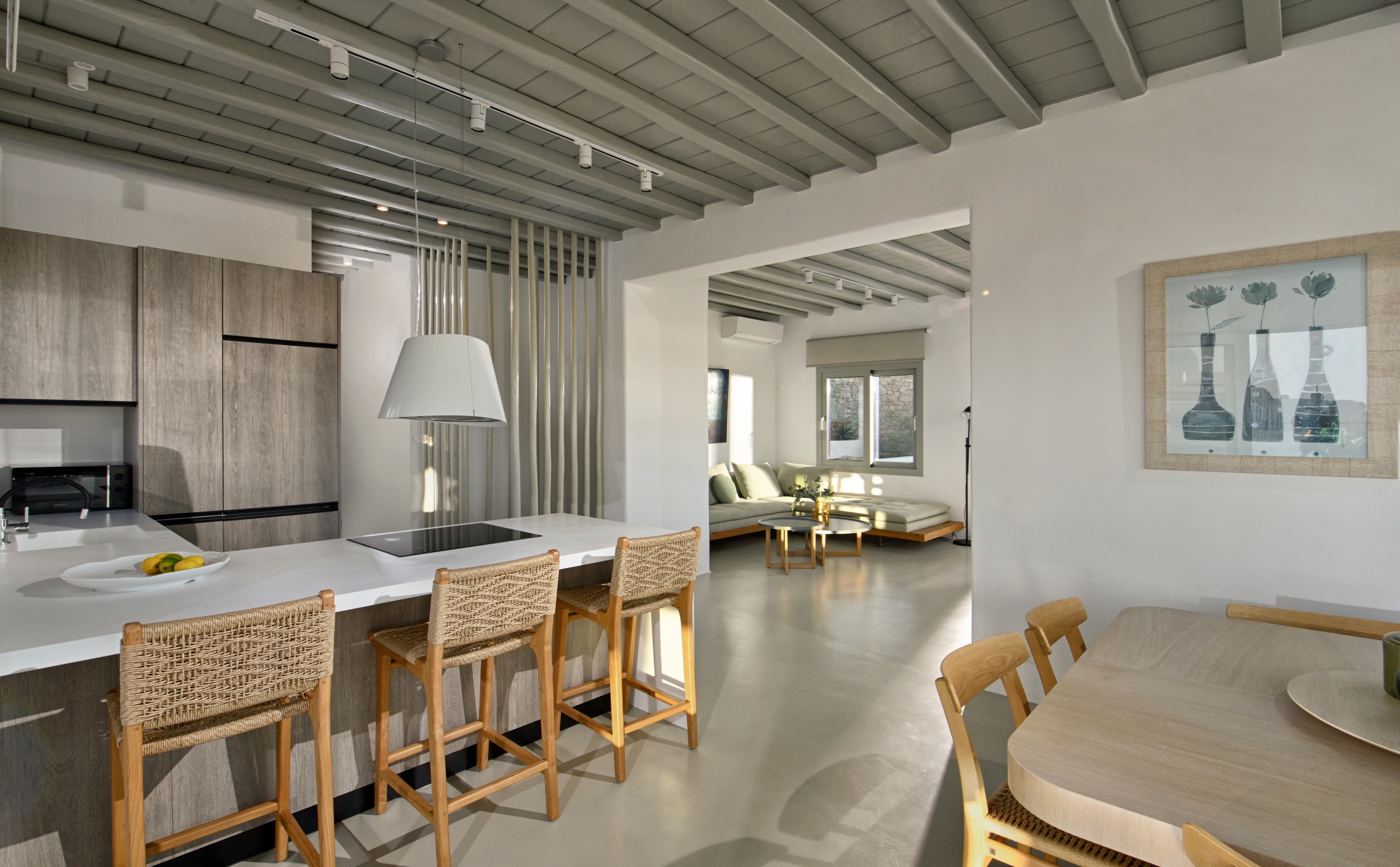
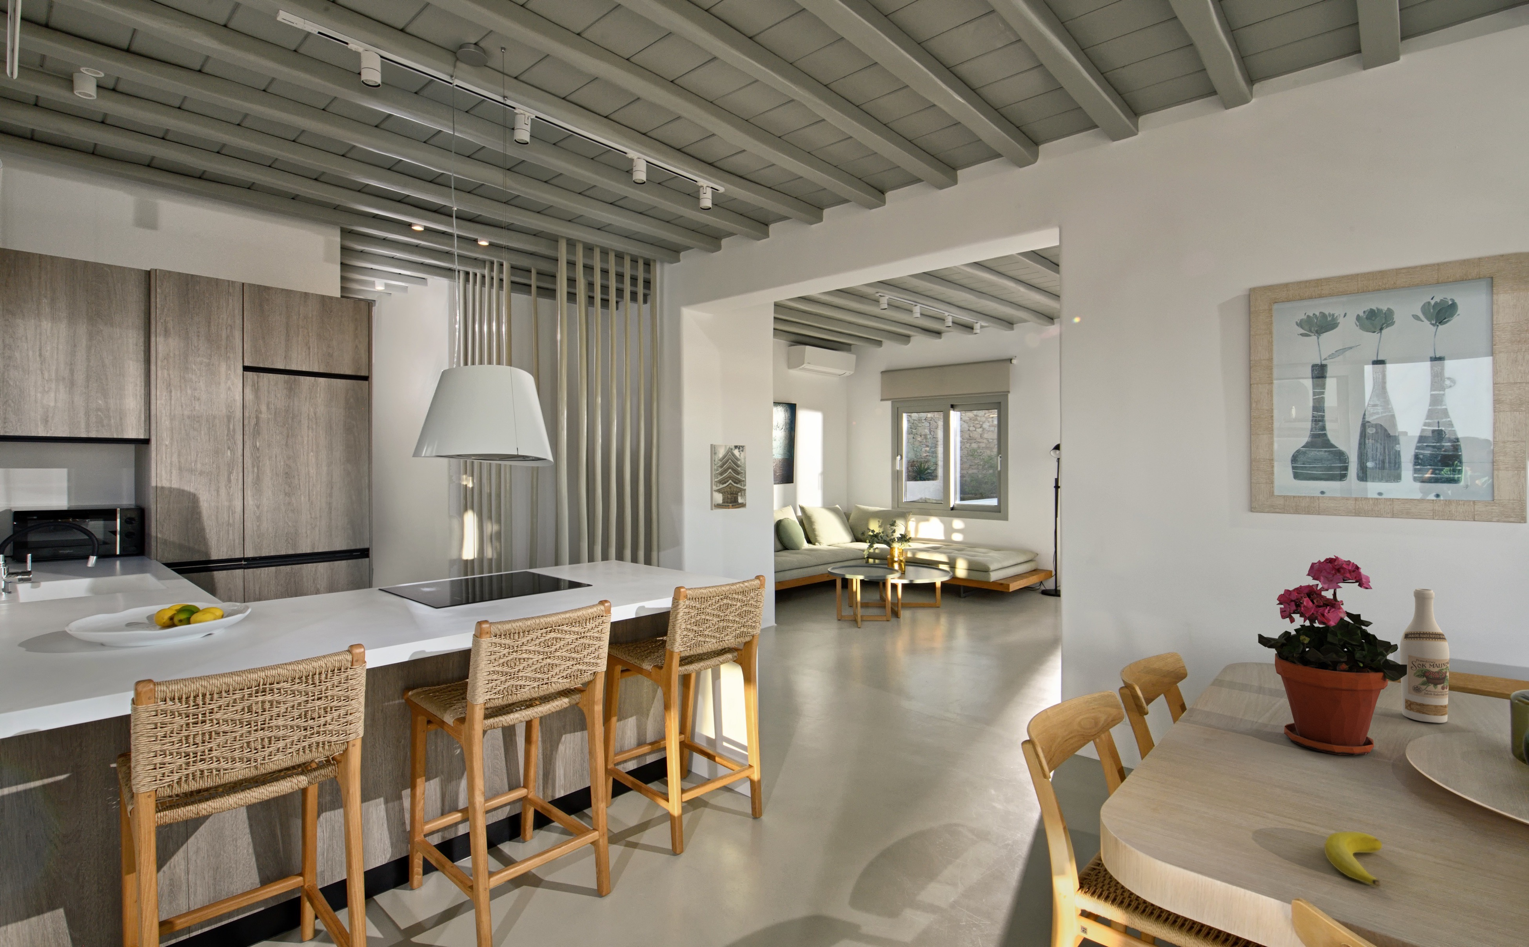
+ wine bottle [1400,589,1449,723]
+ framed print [710,443,747,511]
+ banana [1324,831,1383,887]
+ potted plant [1257,555,1407,756]
